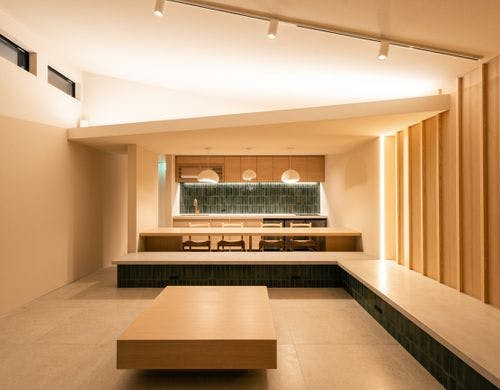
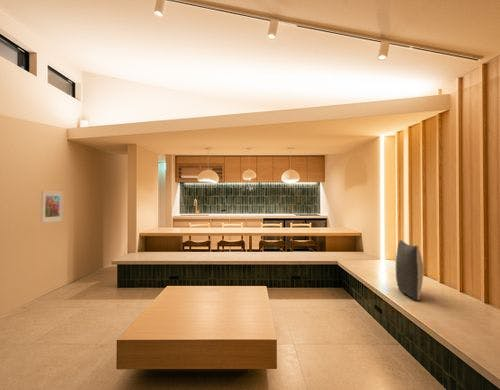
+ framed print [40,189,64,224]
+ pillow [395,239,425,302]
